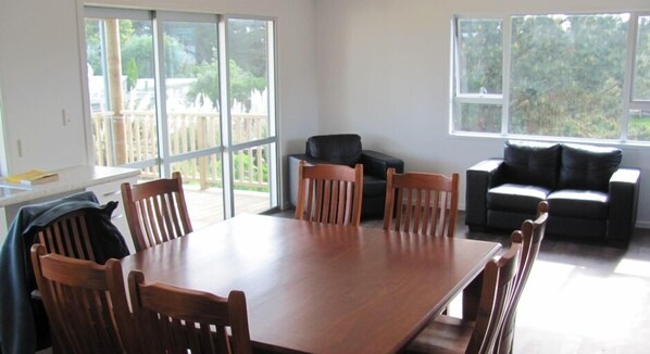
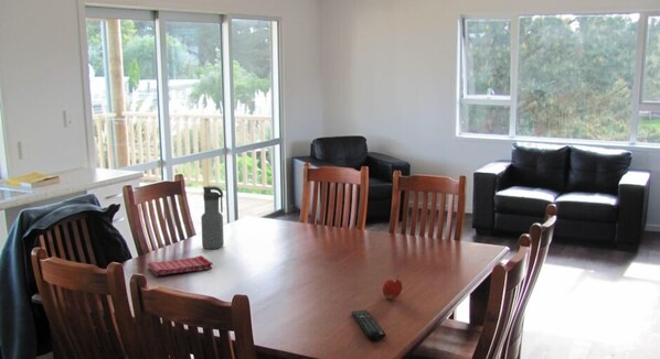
+ remote control [351,309,387,340]
+ fruit [382,275,404,300]
+ water bottle [200,185,225,250]
+ dish towel [147,254,214,276]
